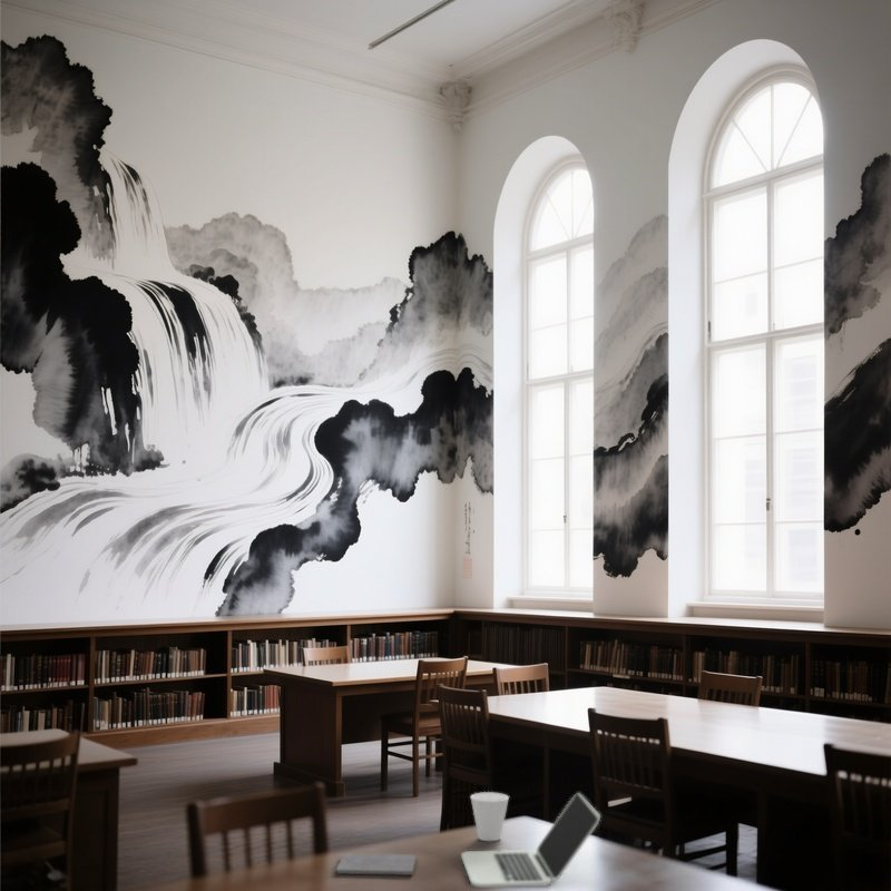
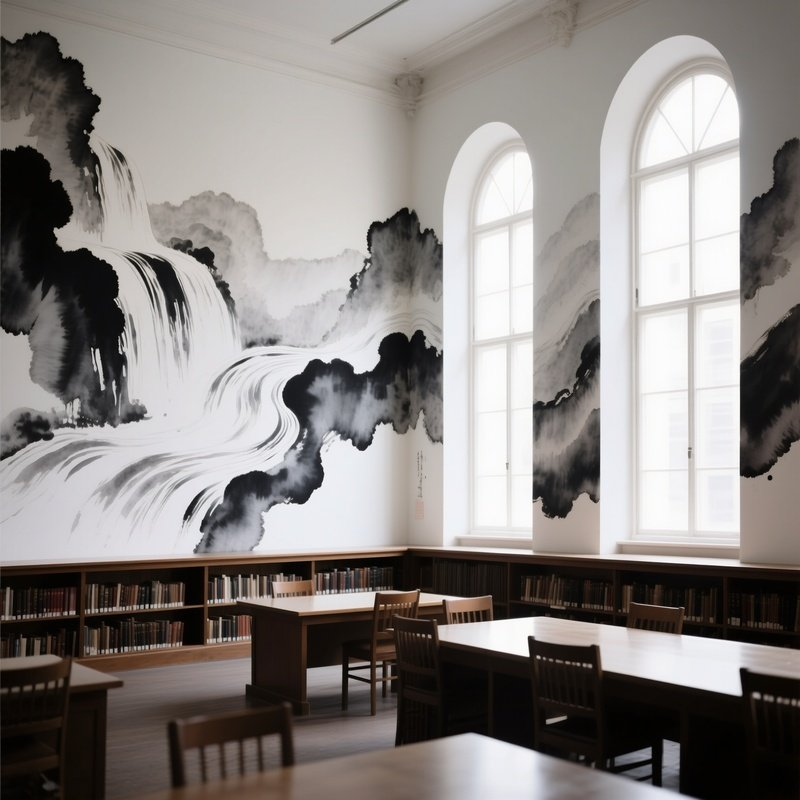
- cup [469,791,510,842]
- laptop [460,792,601,889]
- notepad [335,852,418,877]
